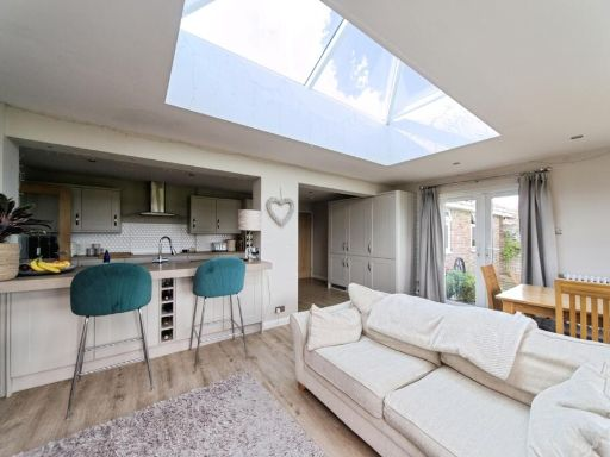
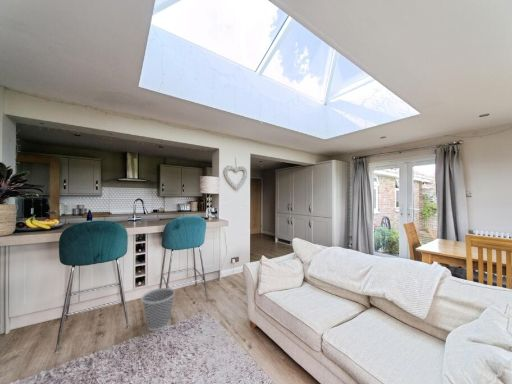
+ wastebasket [140,287,176,332]
